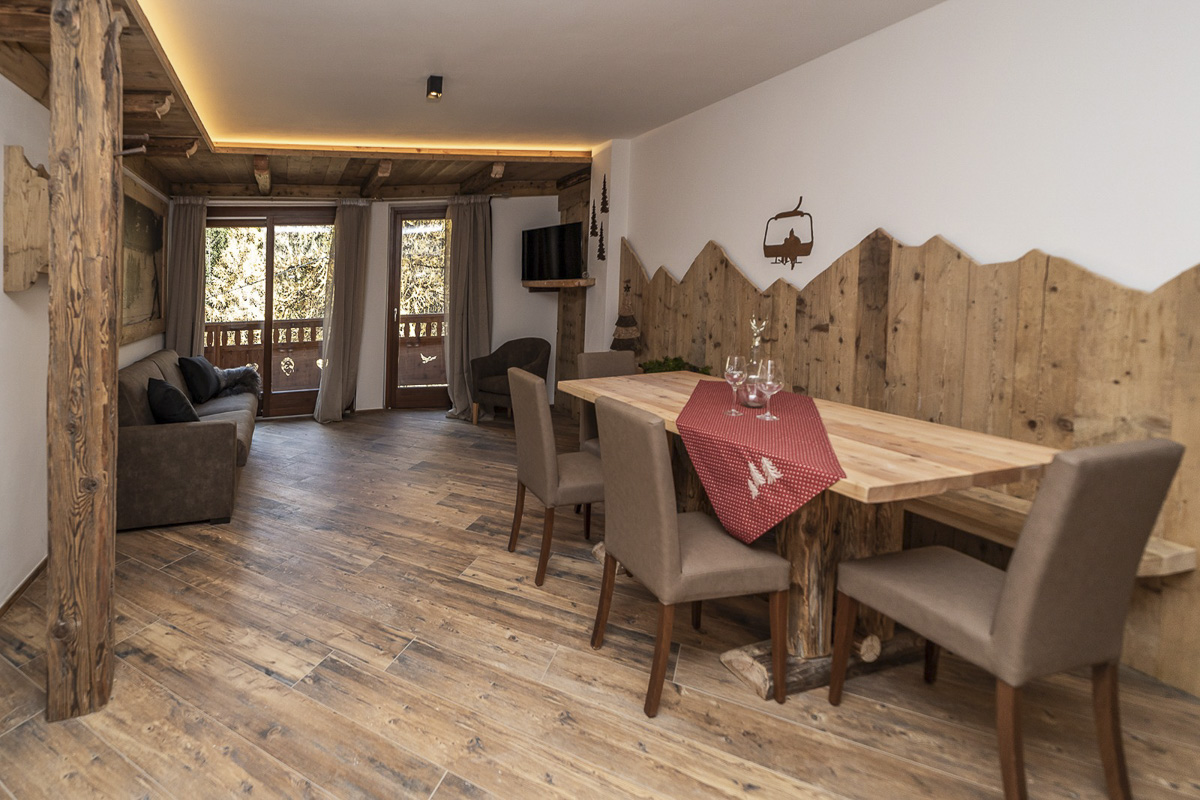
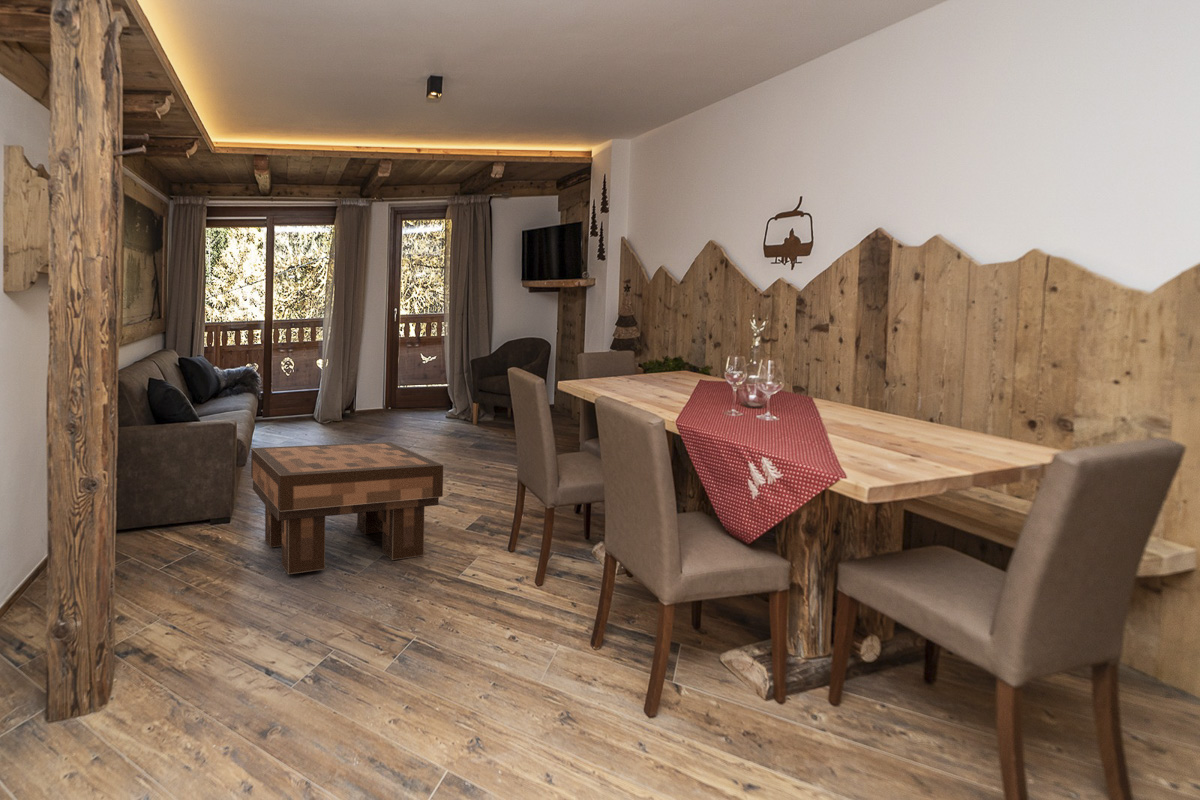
+ coffee table [250,441,444,575]
